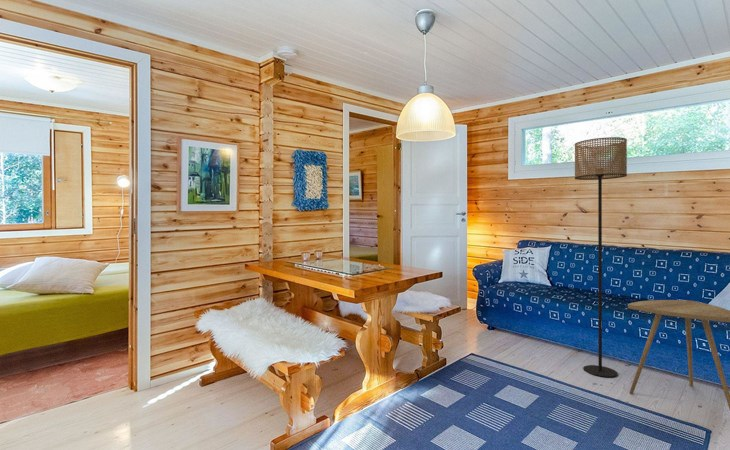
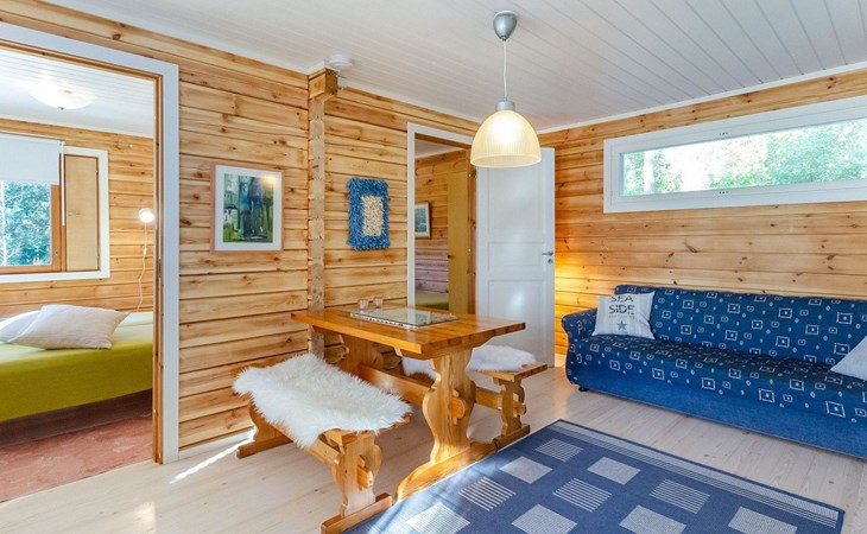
- floor lamp [574,136,628,378]
- side table [627,299,730,410]
